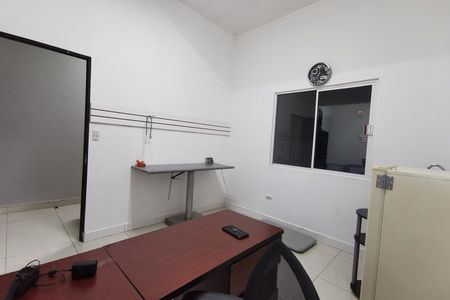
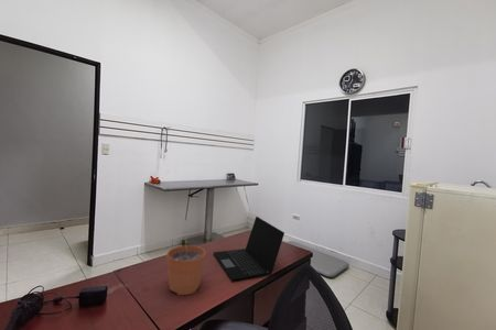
+ laptop [213,216,285,283]
+ plant pot [165,238,206,296]
